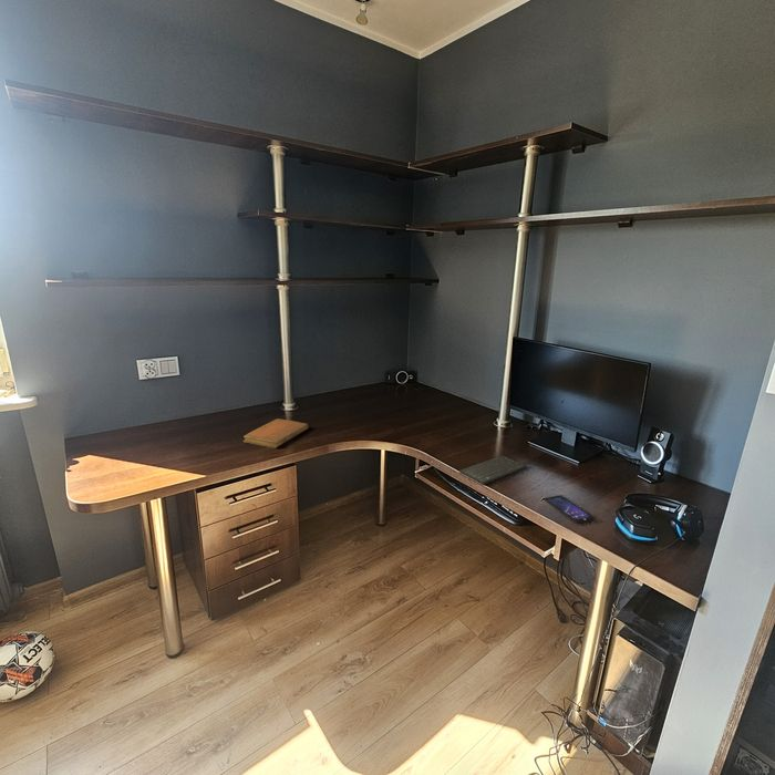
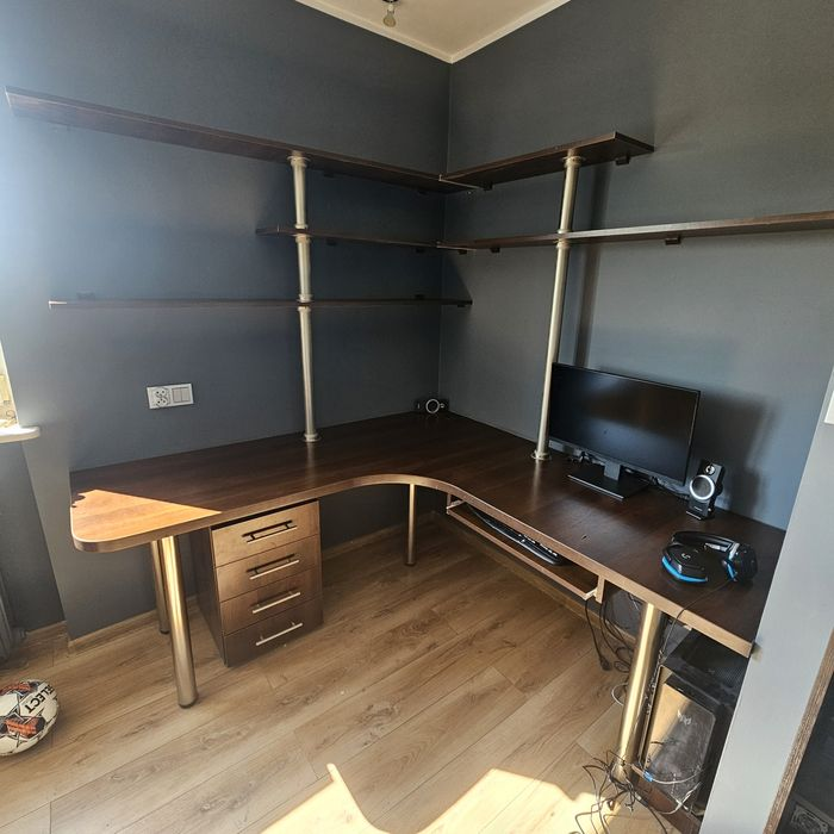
- keyboard [458,454,527,486]
- smartphone [542,494,597,525]
- notebook [242,417,309,450]
